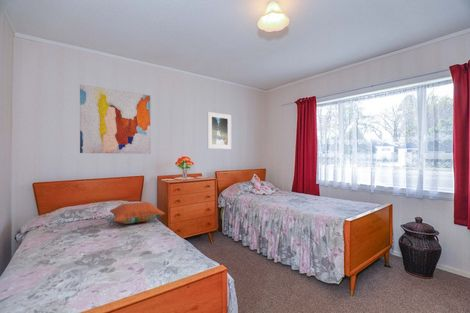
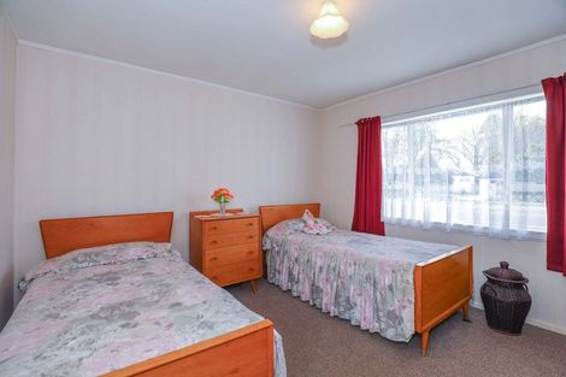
- pillow [109,201,166,225]
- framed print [206,111,232,150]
- wall art [79,83,151,155]
